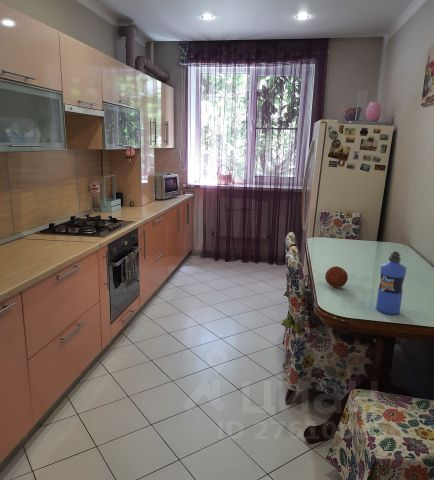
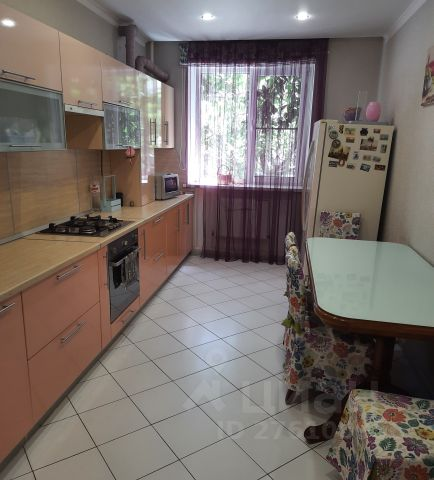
- water bottle [375,250,408,316]
- fruit [324,265,349,288]
